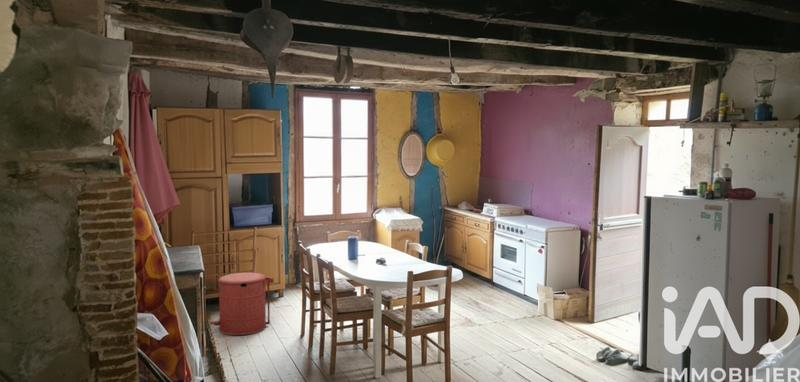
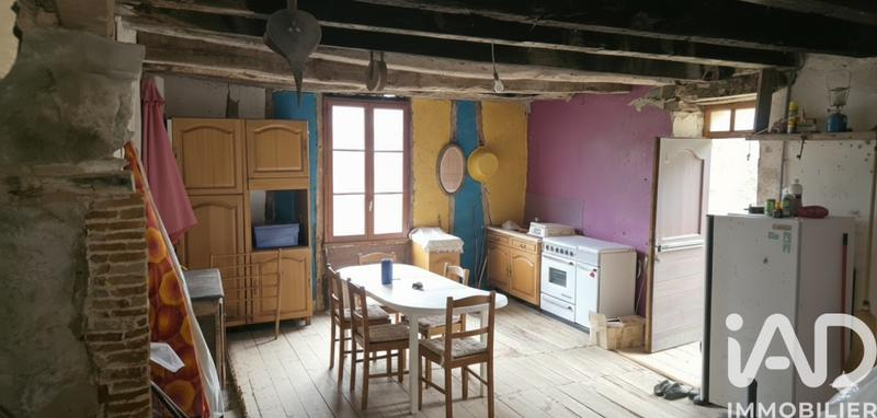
- trash can [208,272,275,336]
